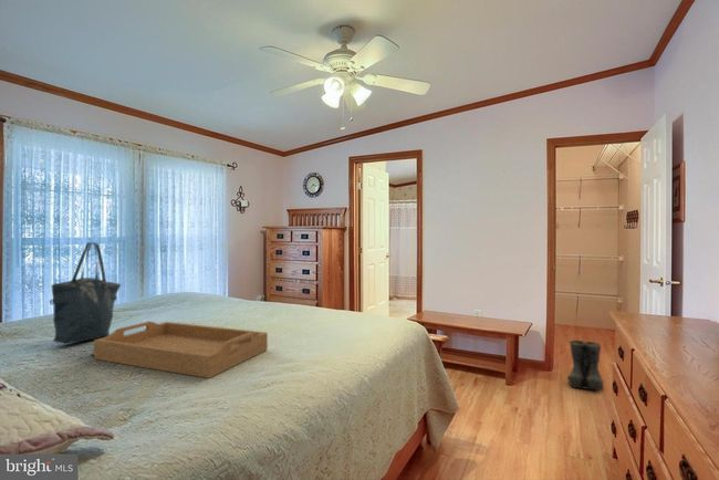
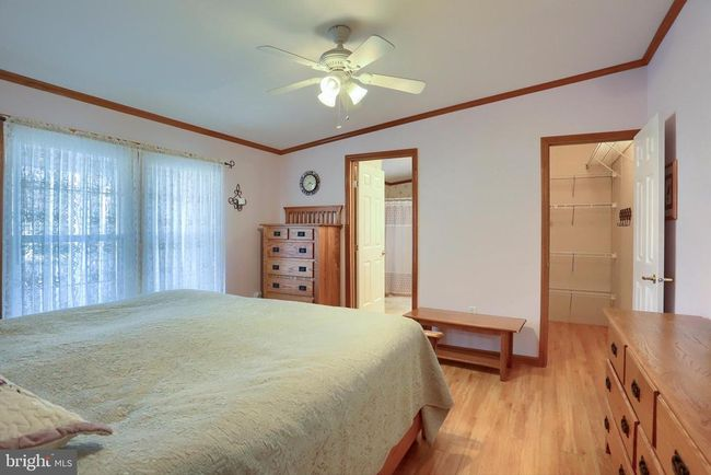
- serving tray [93,321,269,379]
- boots [567,338,605,392]
- tote bag [49,241,122,344]
